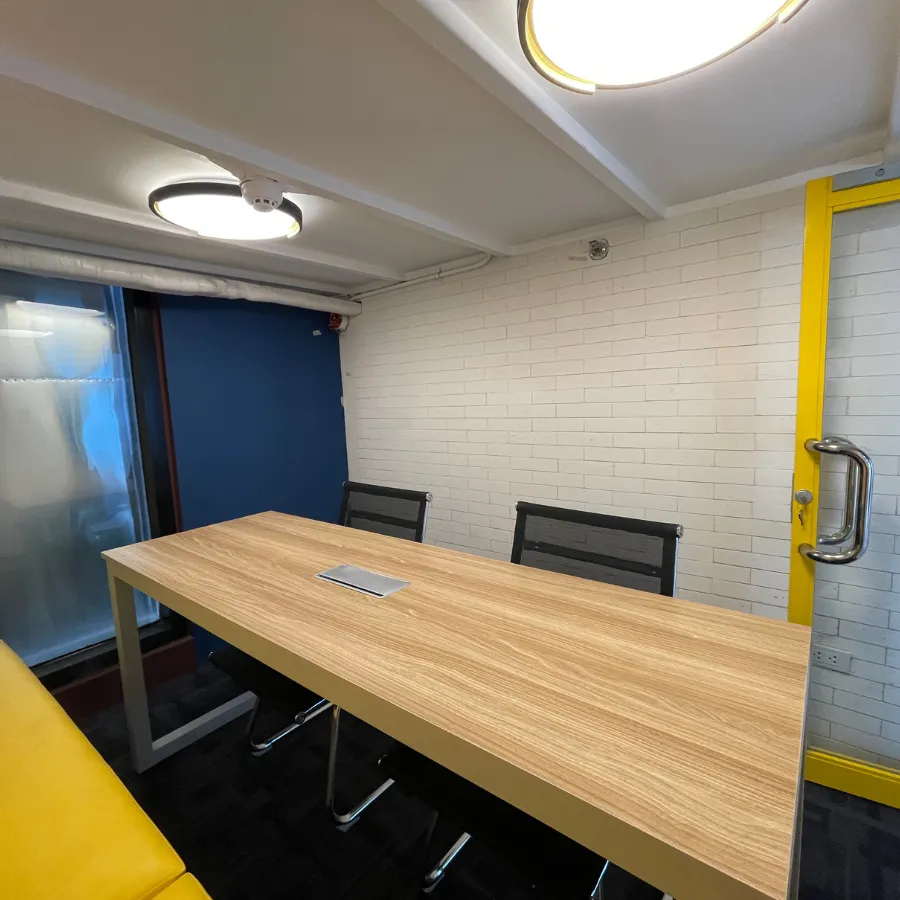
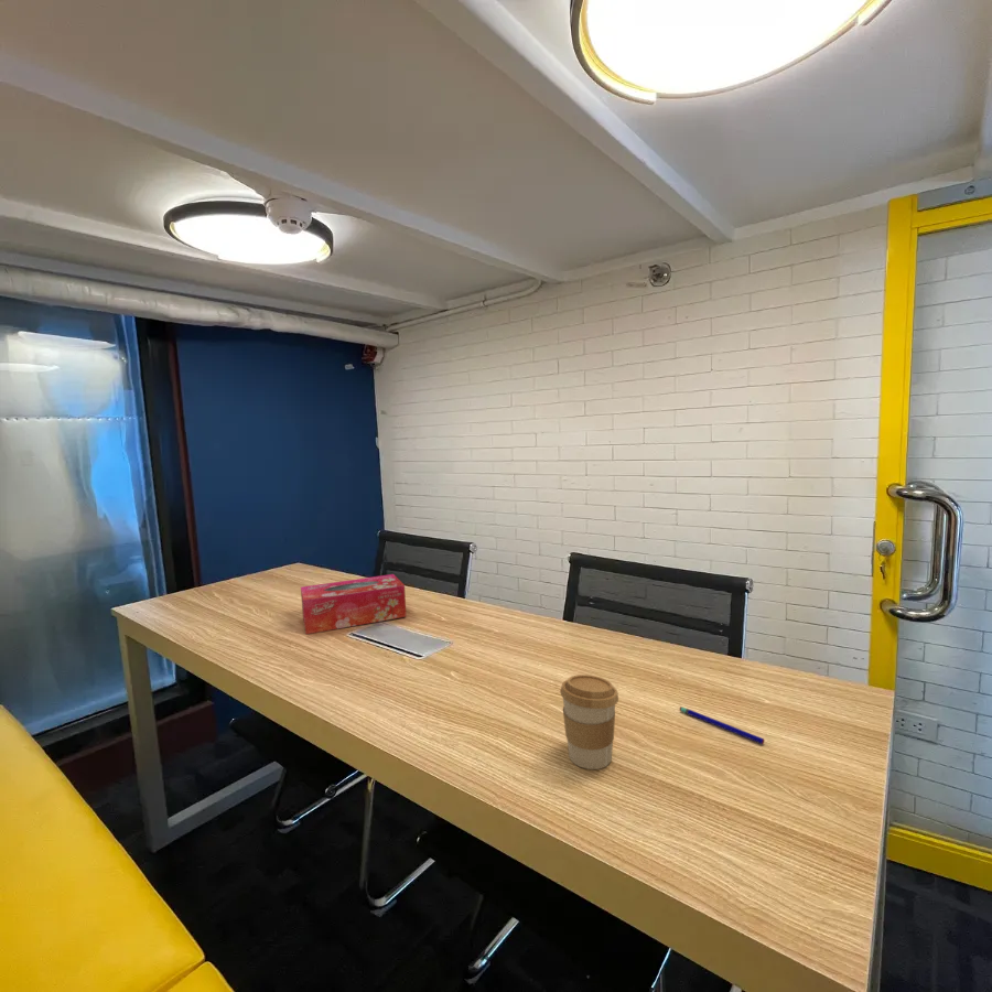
+ tissue box [300,573,408,635]
+ coffee cup [559,673,619,770]
+ pen [679,705,765,745]
